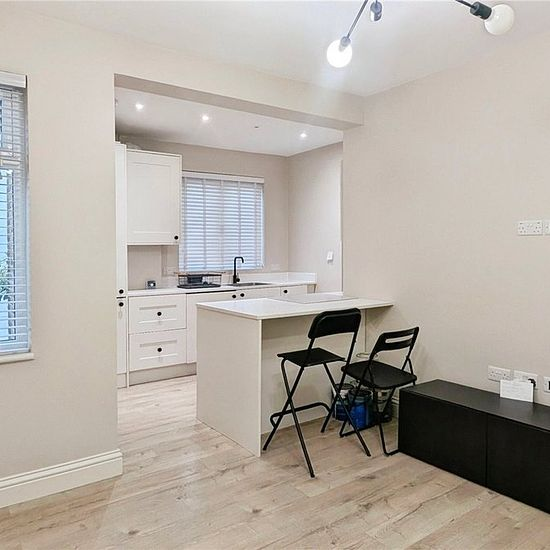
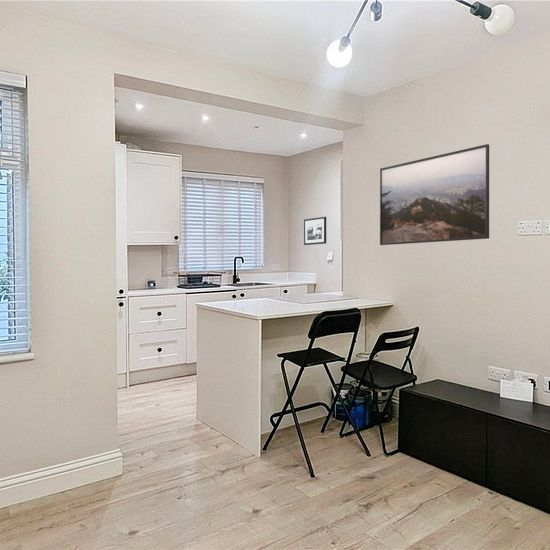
+ picture frame [303,216,327,246]
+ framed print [379,143,490,246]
